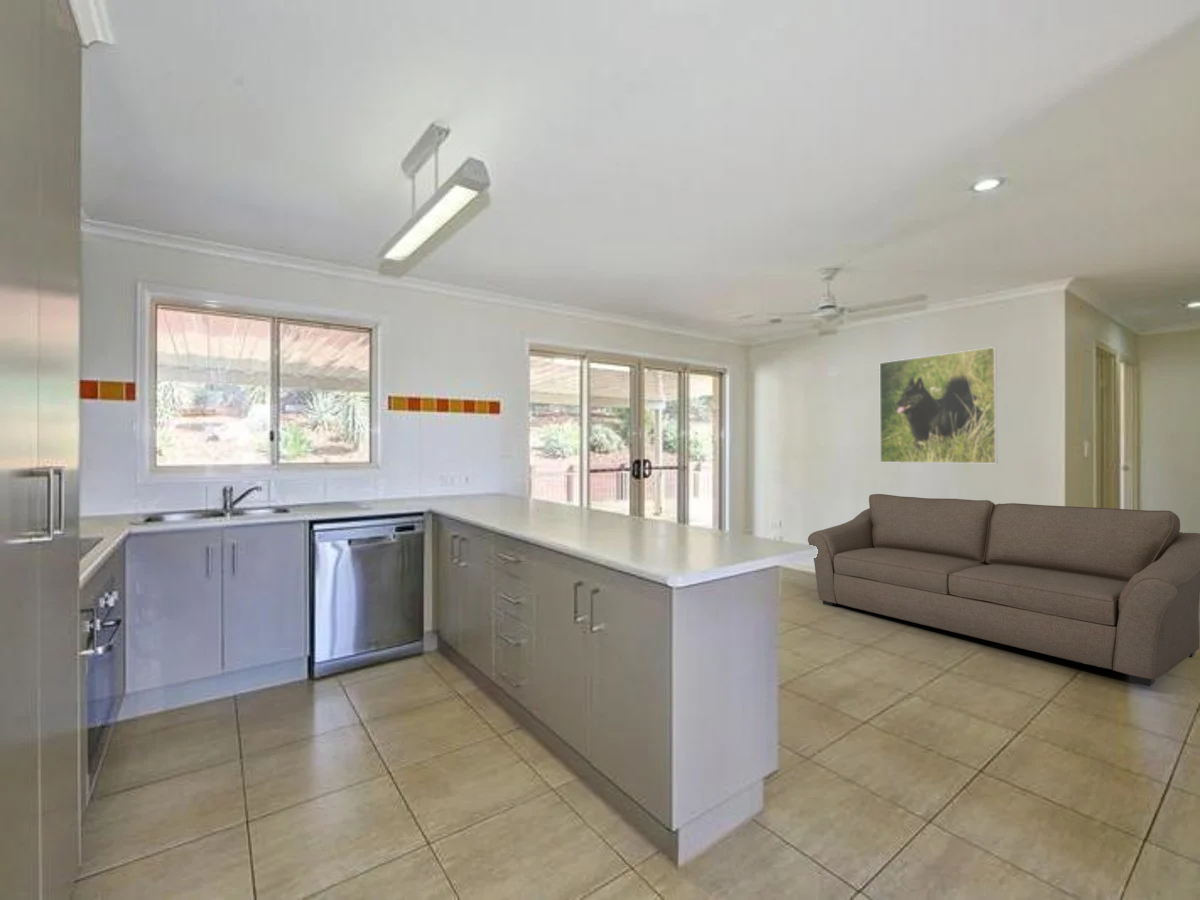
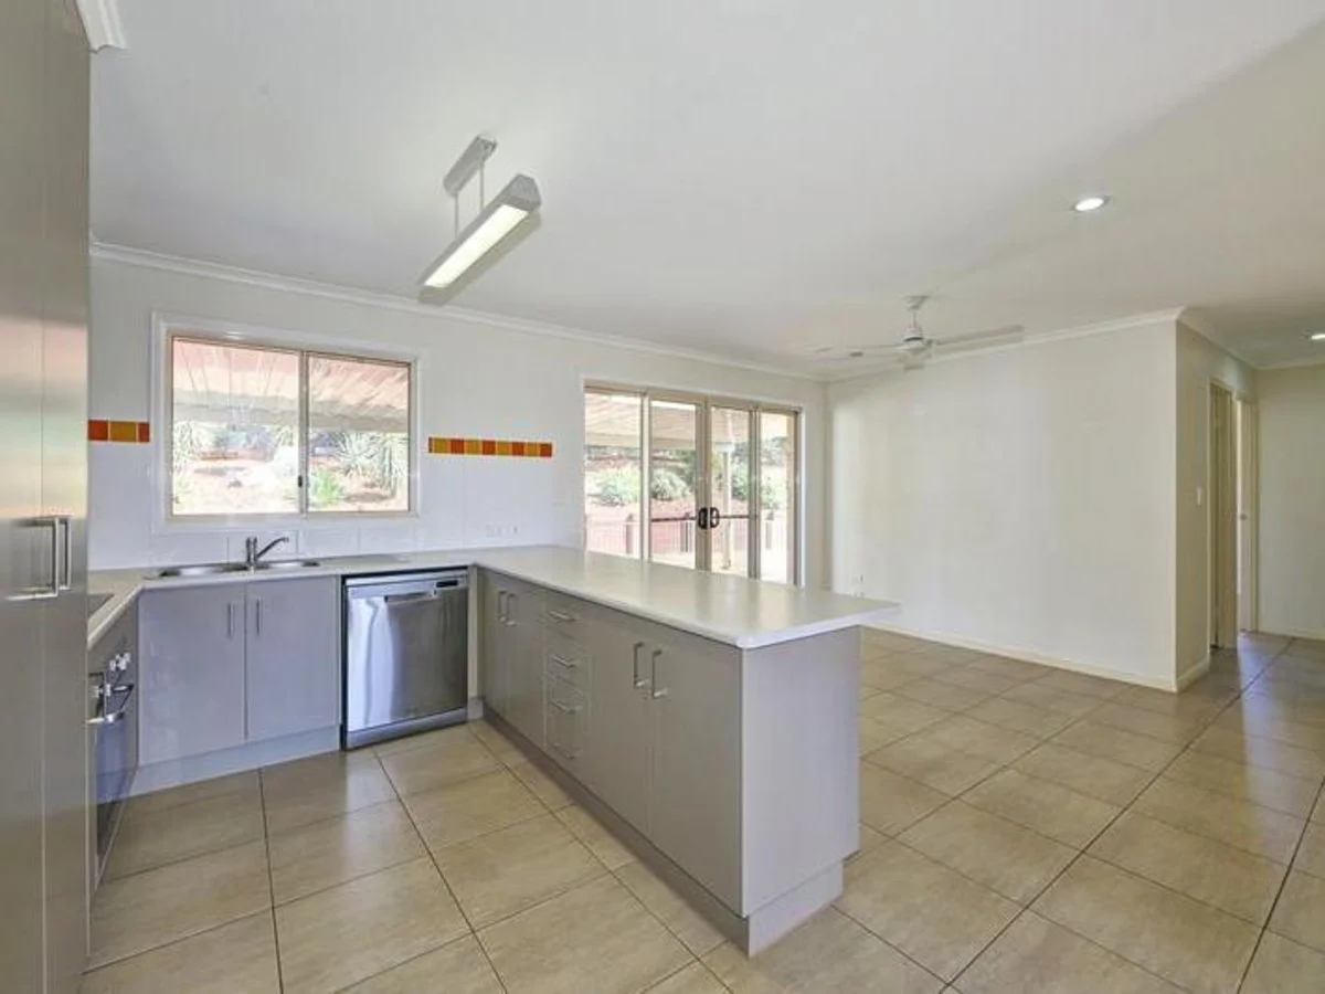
- sofa [807,493,1200,688]
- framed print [879,346,998,464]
